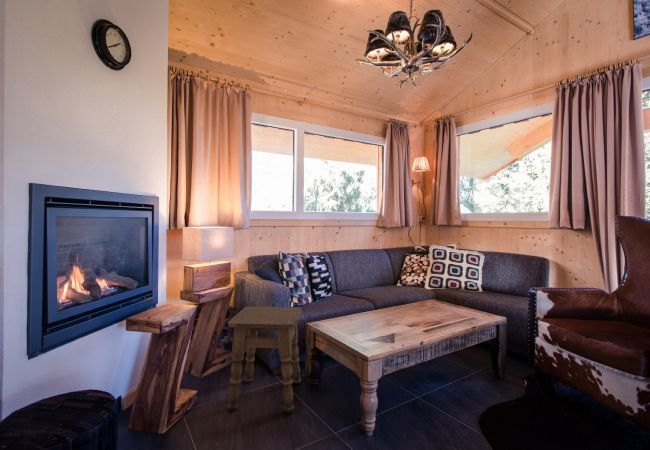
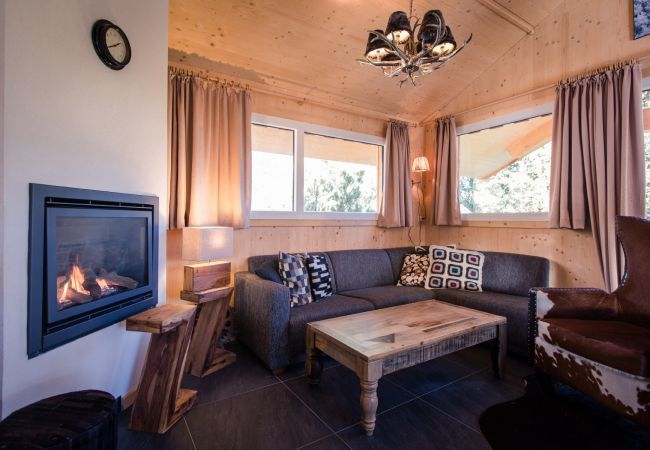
- side table [226,306,303,414]
